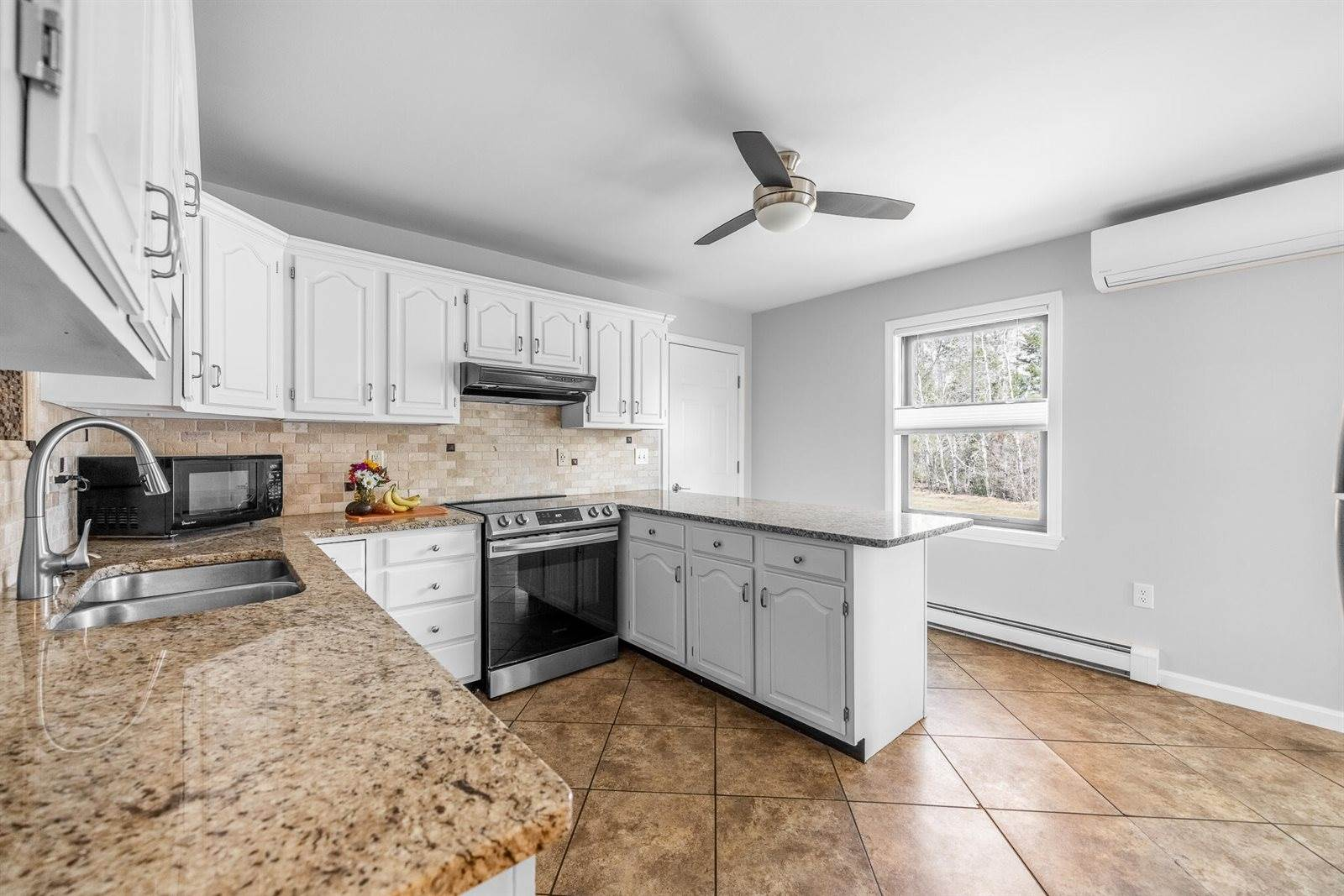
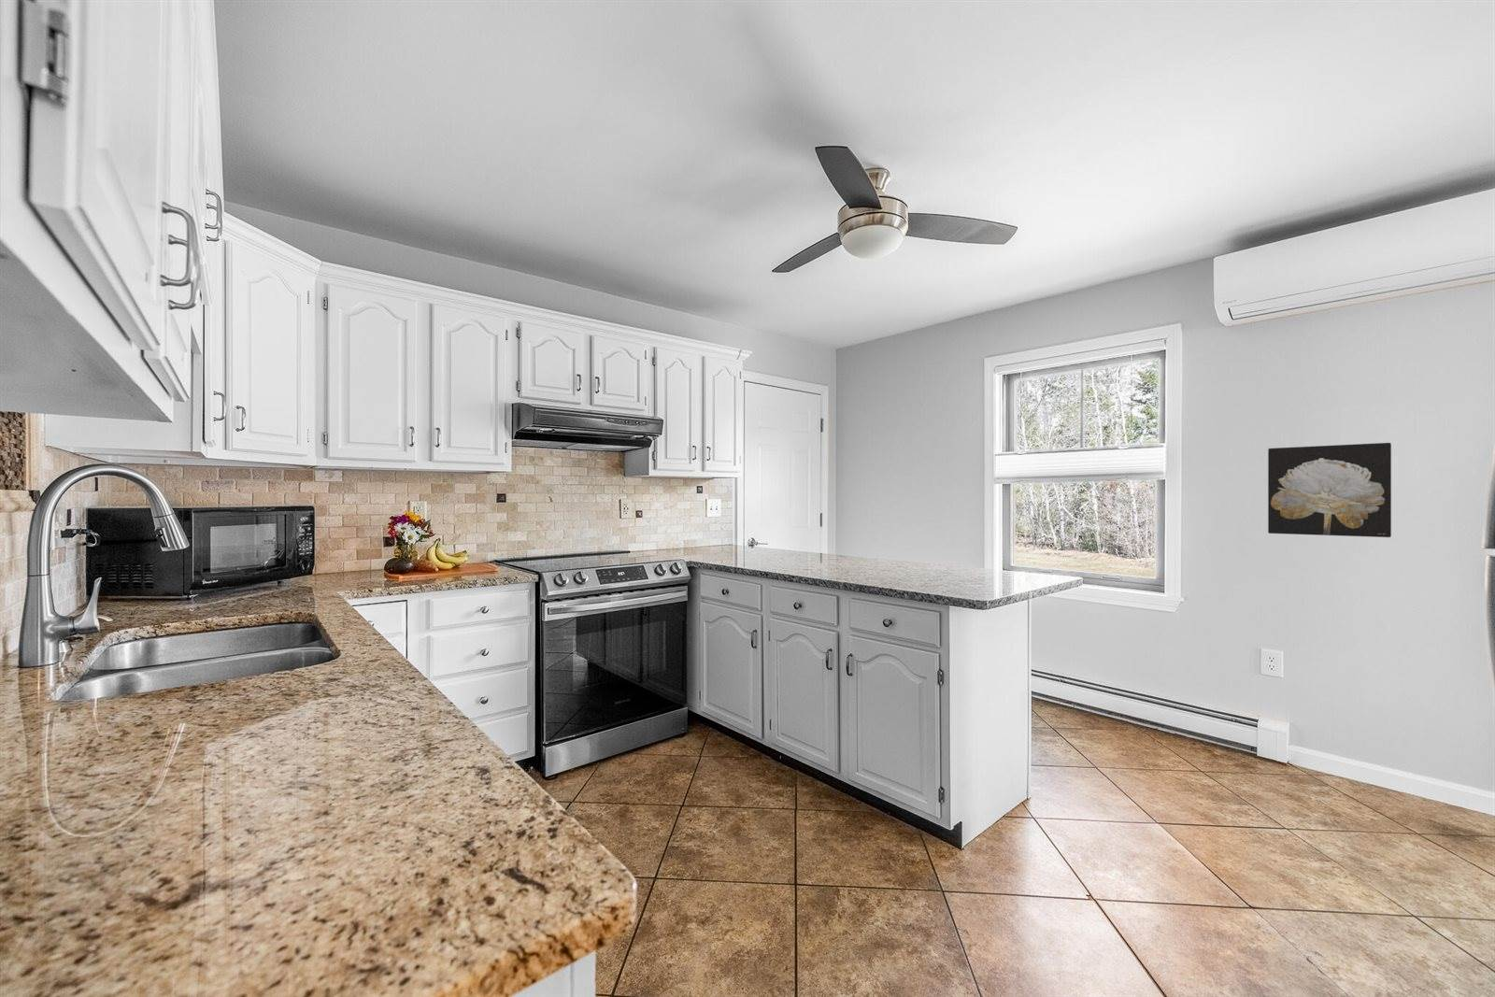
+ wall art [1267,442,1393,539]
